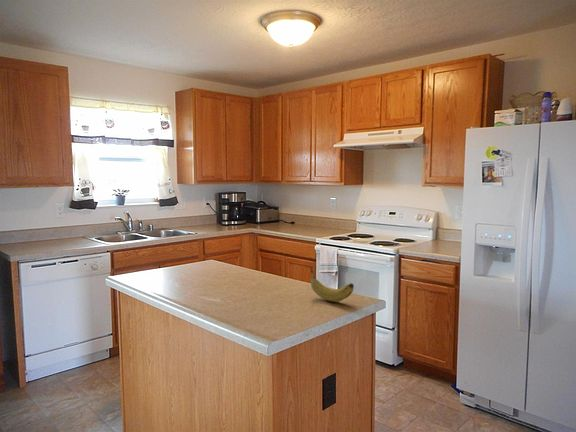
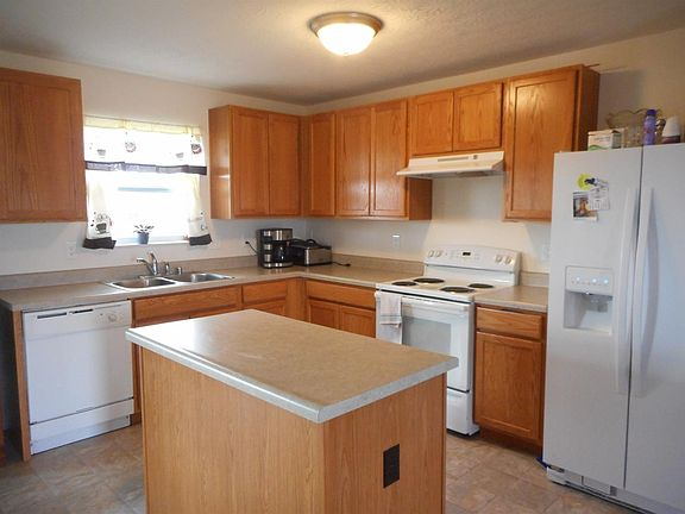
- fruit [309,265,355,303]
